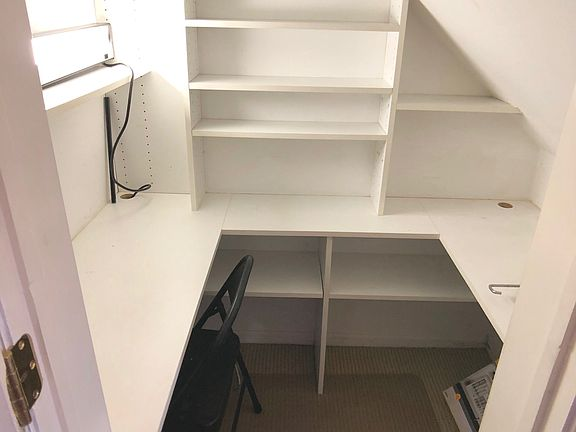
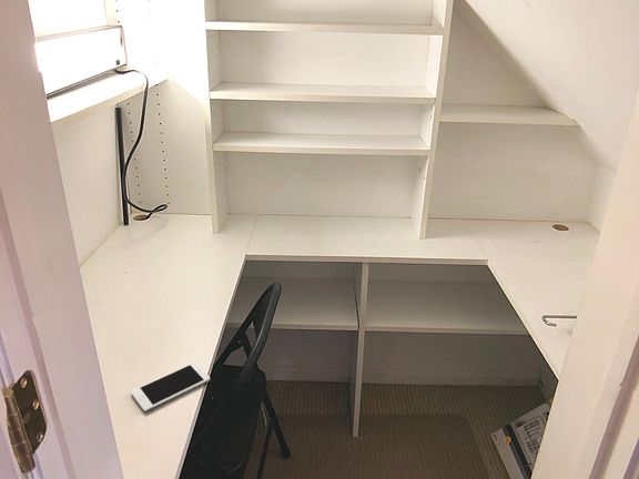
+ cell phone [130,361,211,412]
